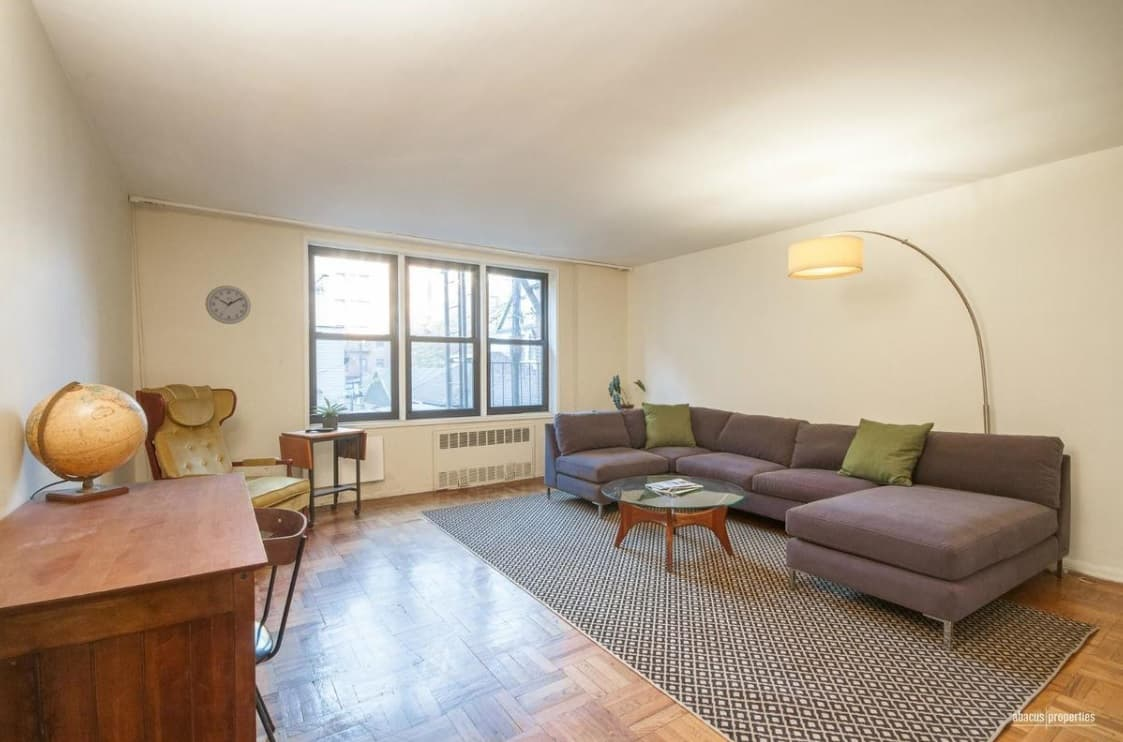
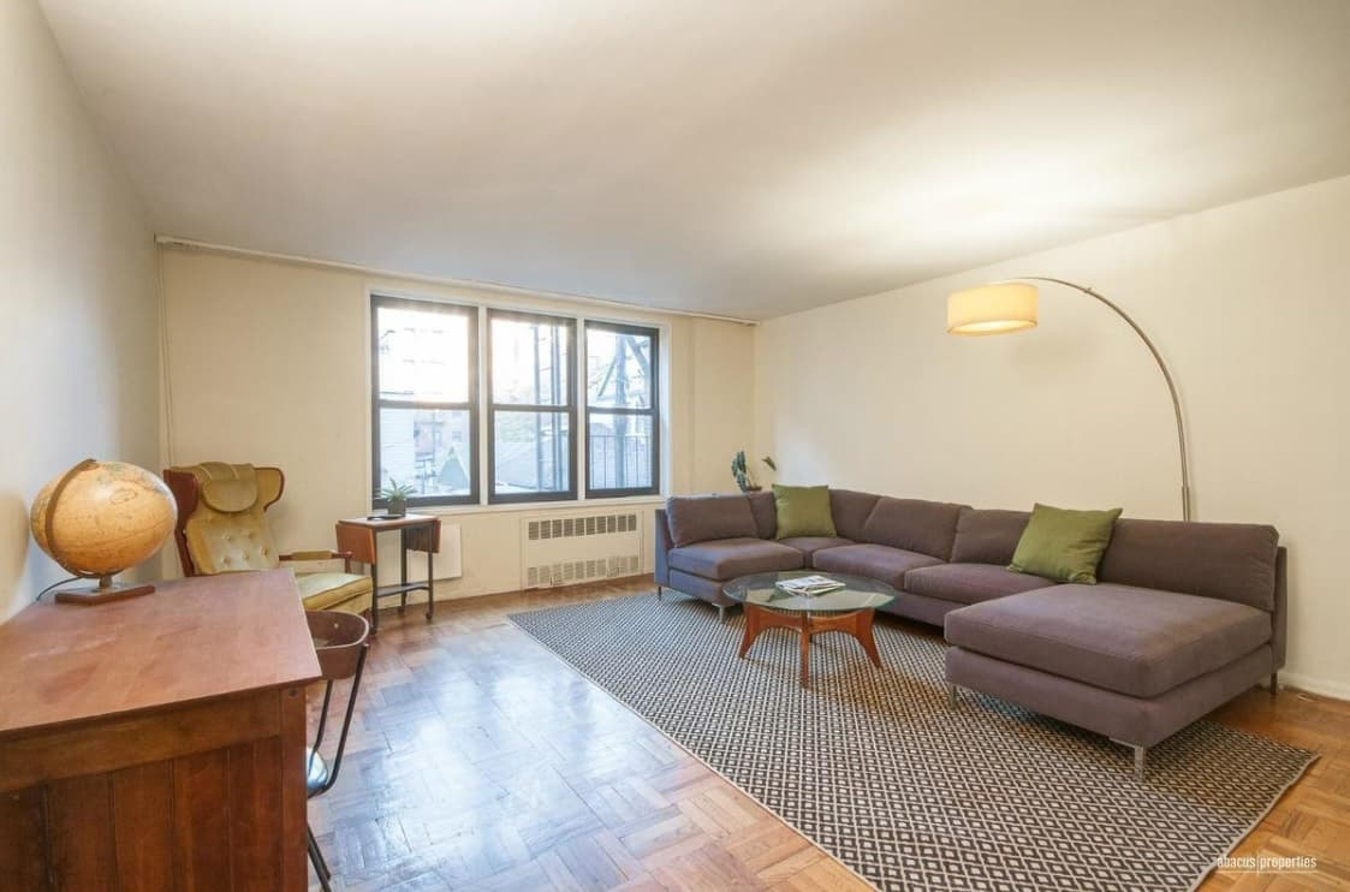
- wall clock [204,285,252,325]
